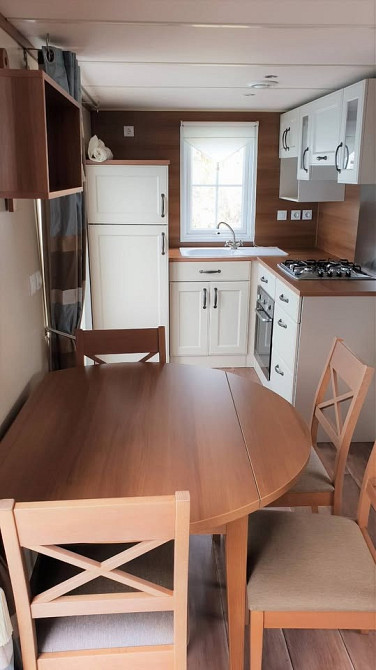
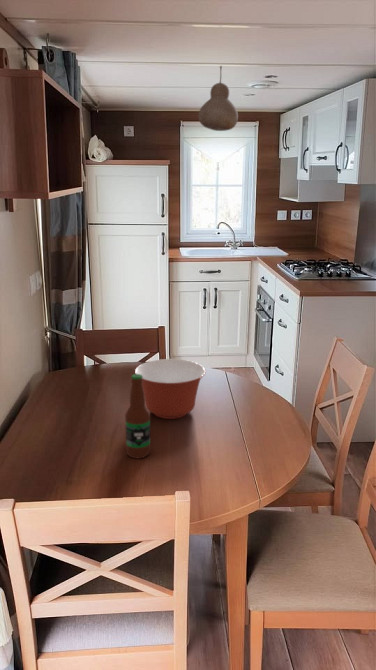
+ mixing bowl [134,358,207,420]
+ pendant light [198,65,239,132]
+ bottle [124,373,151,459]
